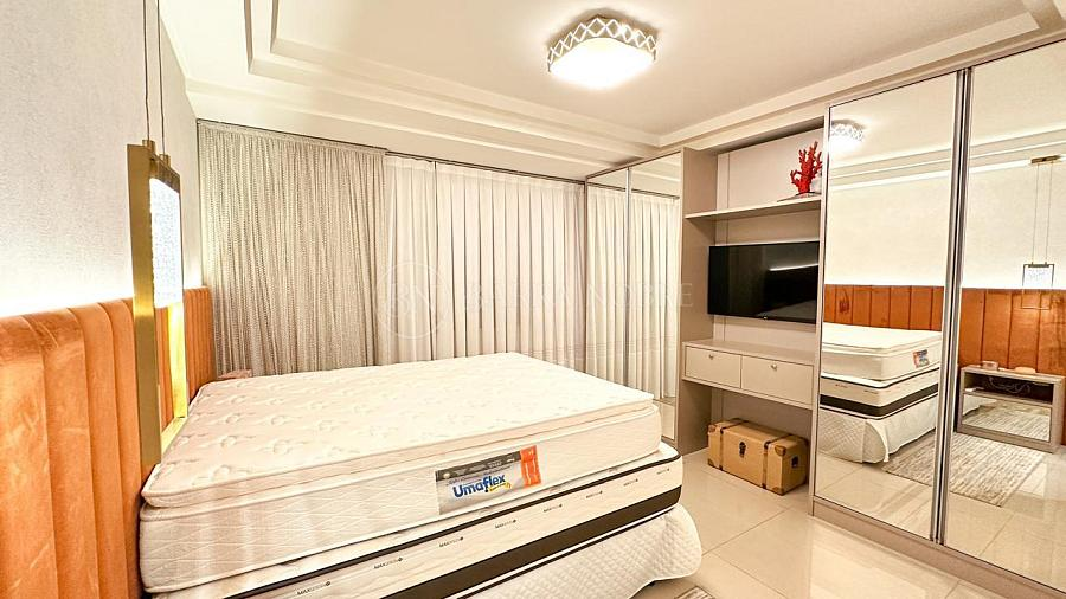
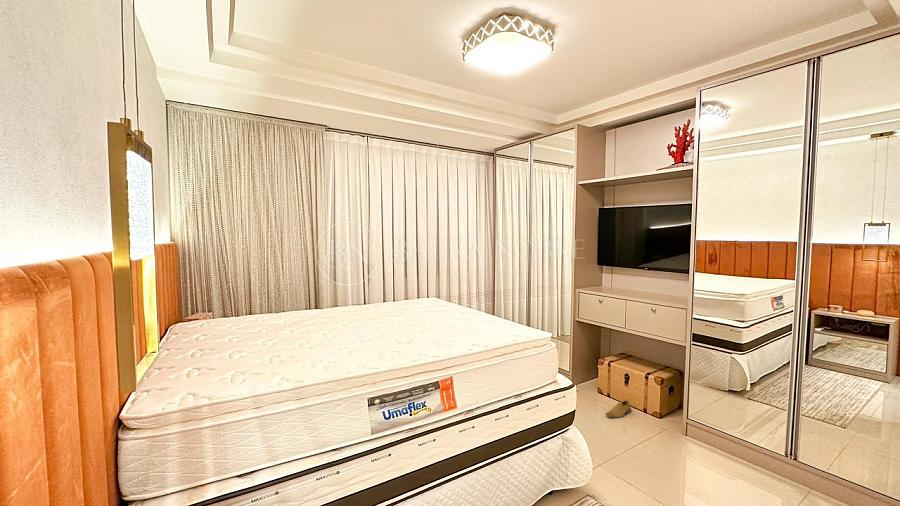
+ shoe [605,399,632,418]
